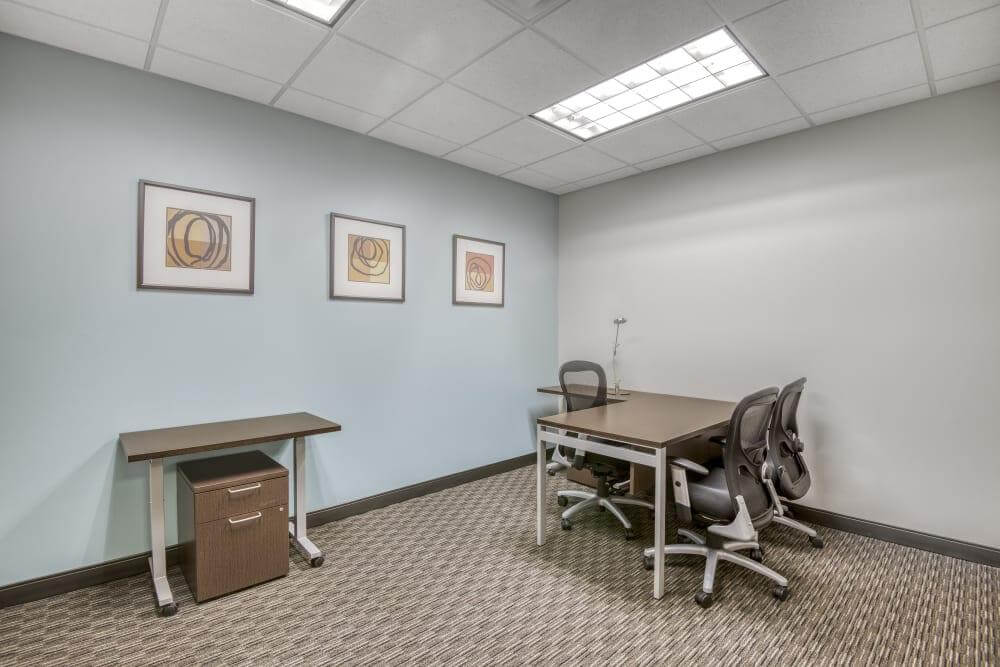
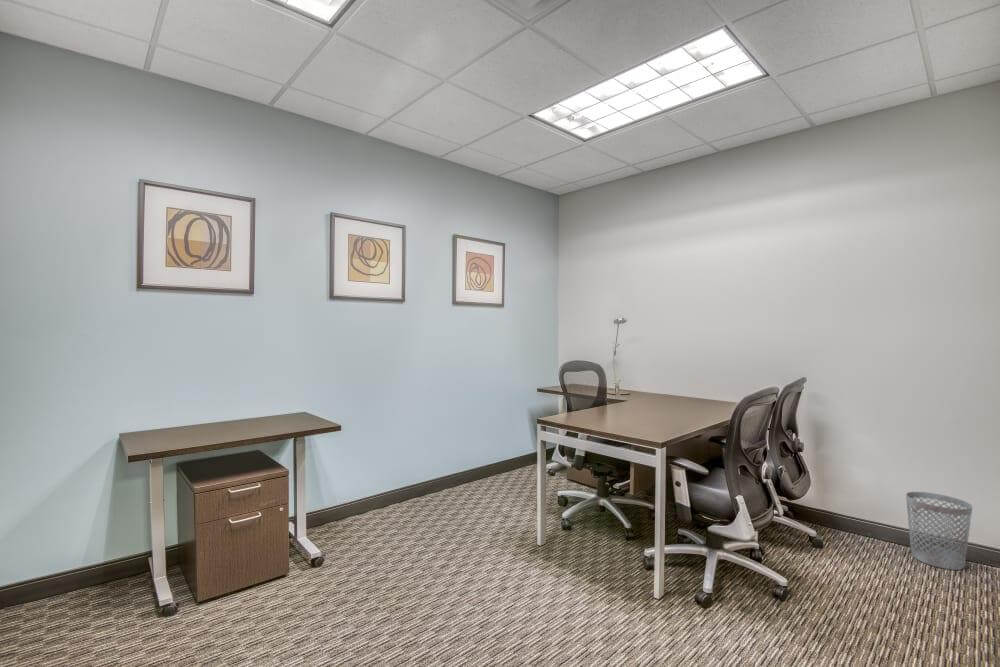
+ wastebasket [905,491,973,571]
